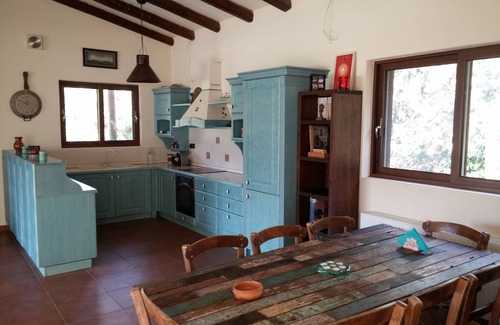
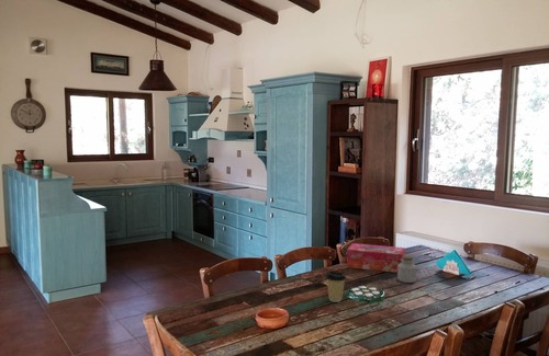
+ tissue box [346,242,406,274]
+ jar [396,255,417,284]
+ coffee cup [324,269,347,303]
